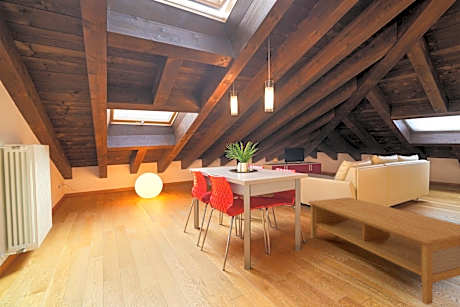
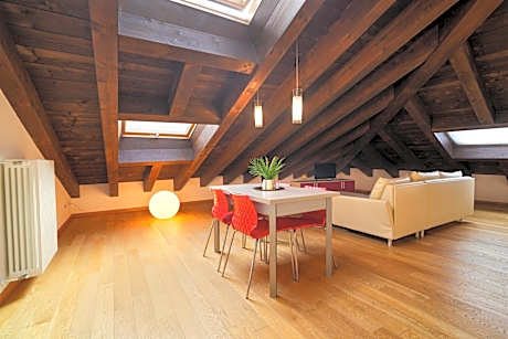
- coffee table [307,197,460,306]
